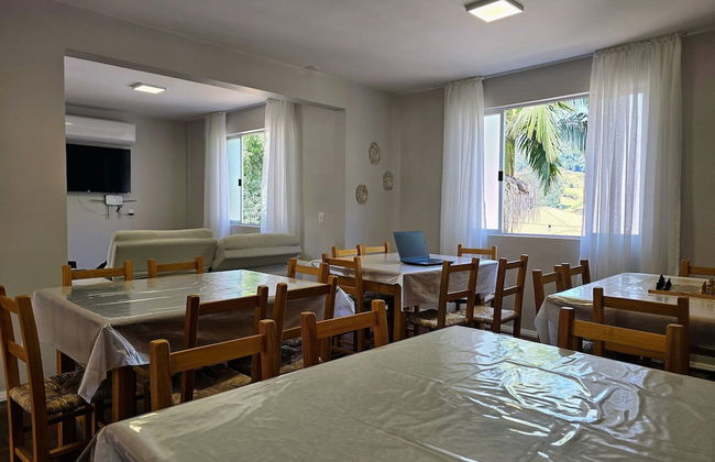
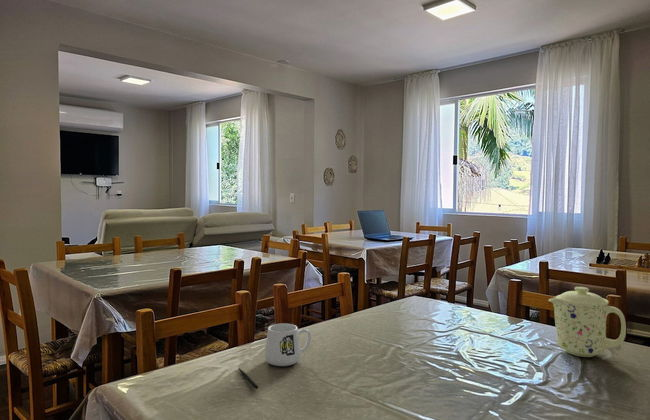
+ pen [237,367,259,390]
+ mug [264,323,312,367]
+ mug [548,286,627,358]
